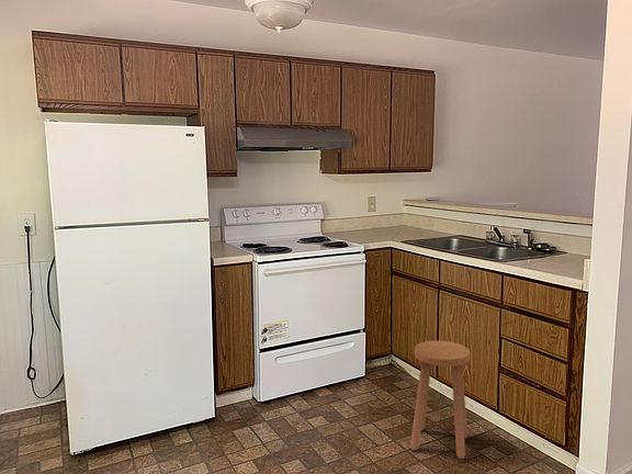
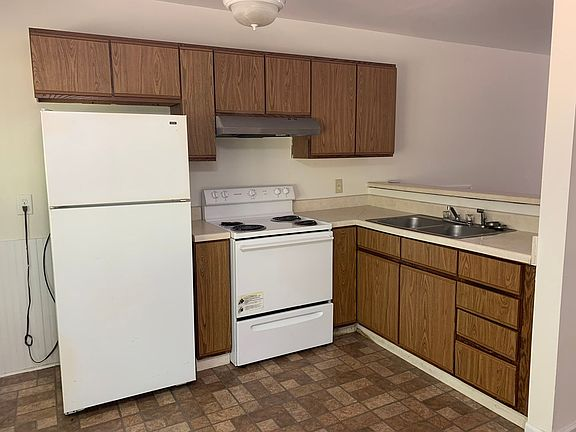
- stool [409,340,471,460]
